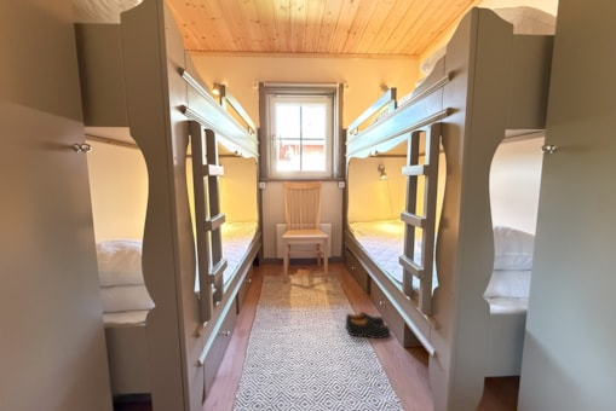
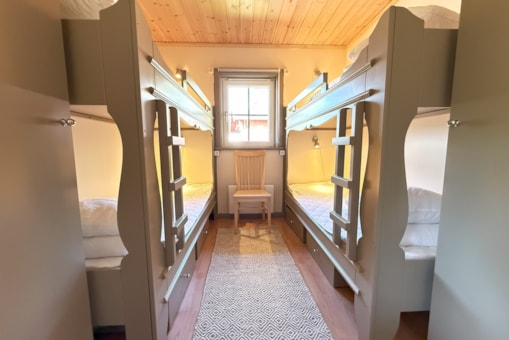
- shoes [345,311,392,340]
